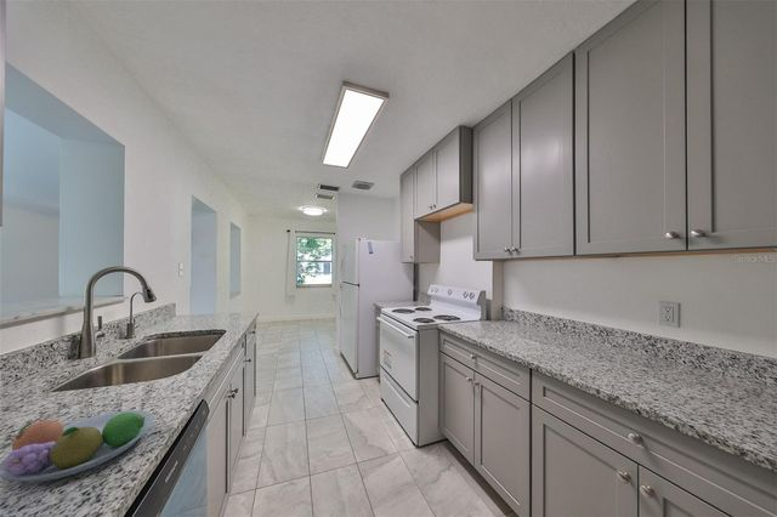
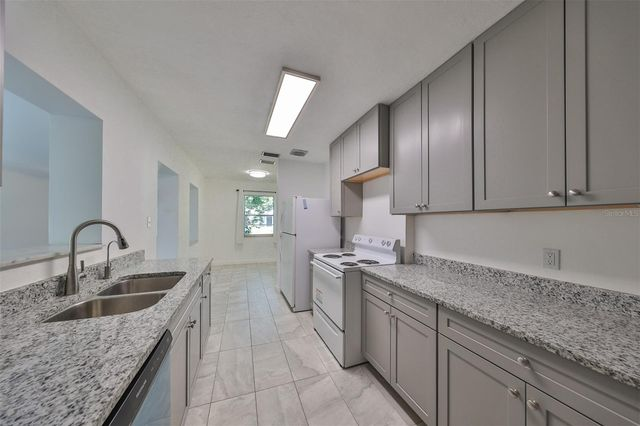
- fruit bowl [0,409,155,483]
